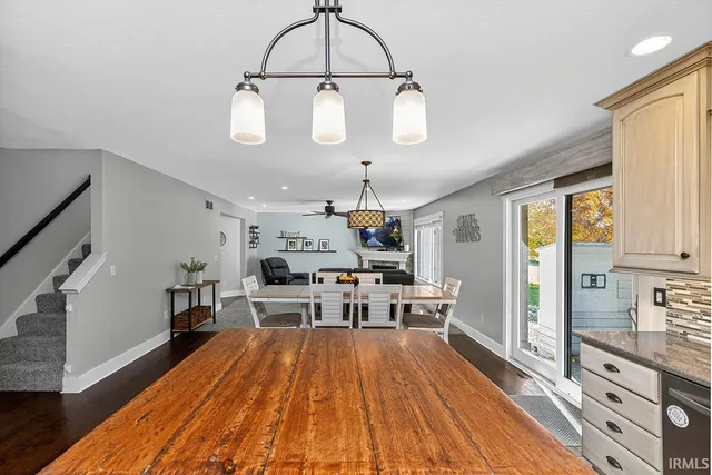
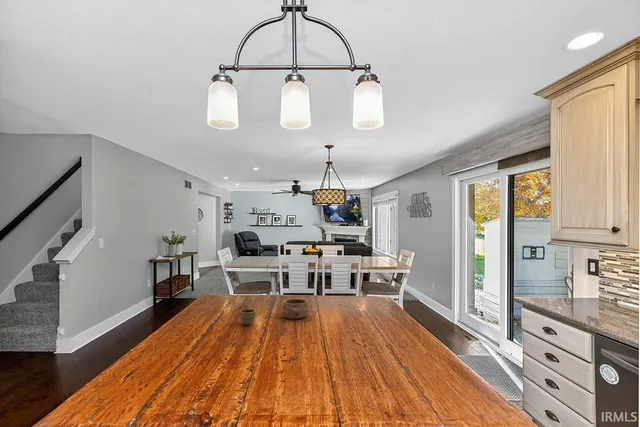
+ pottery [282,297,309,320]
+ cup [239,308,257,326]
